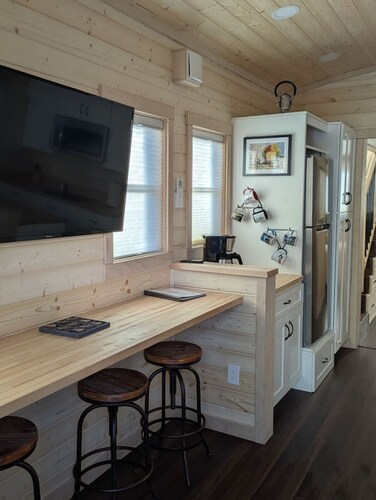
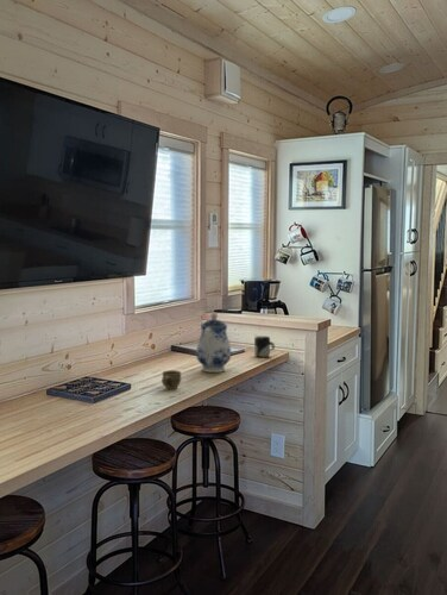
+ teapot [195,312,232,374]
+ cup [253,336,276,358]
+ cup [160,369,183,390]
